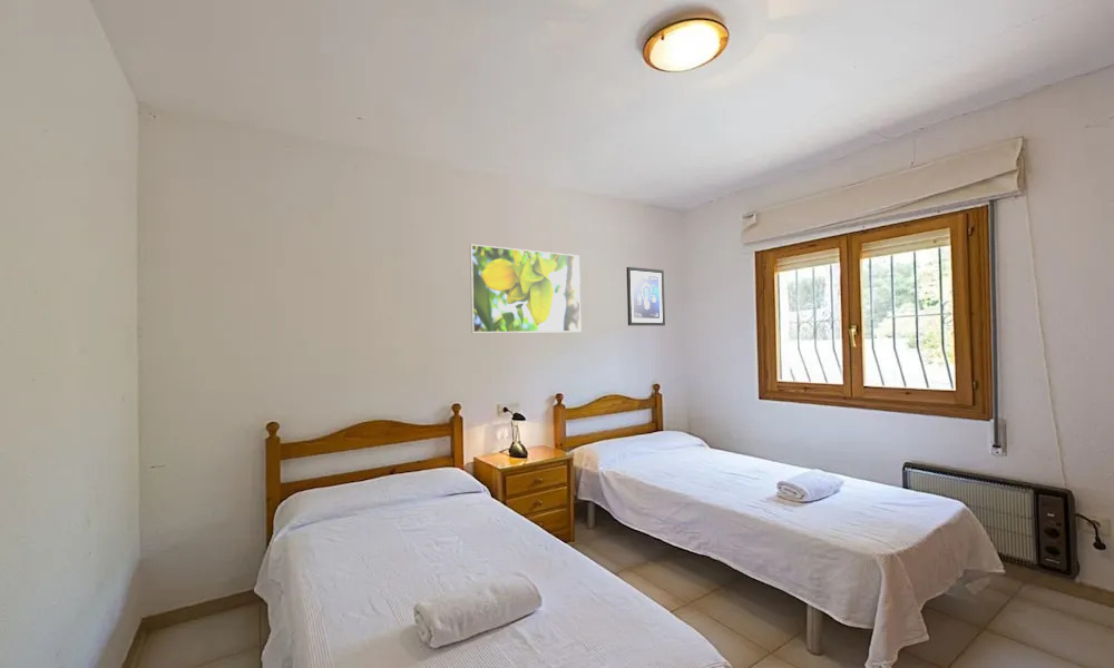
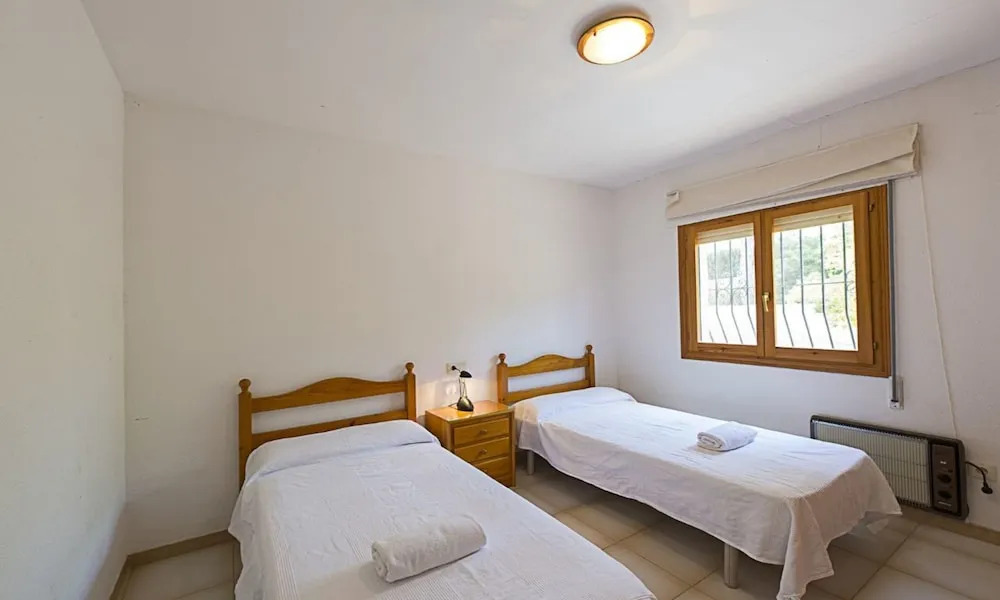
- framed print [469,244,583,334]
- wall art [625,266,666,327]
